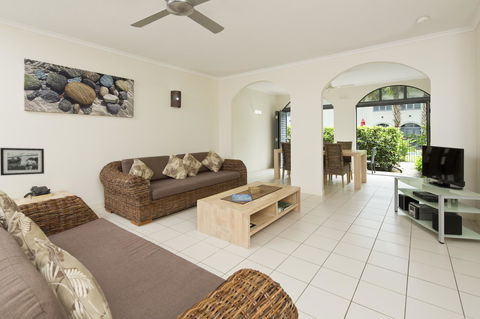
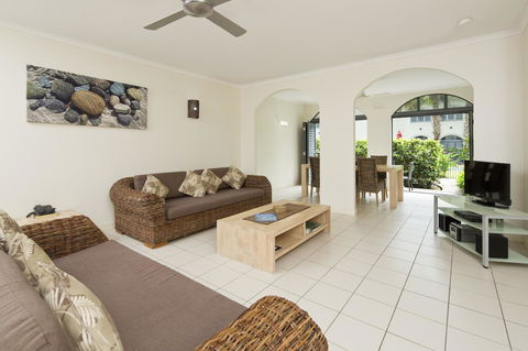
- picture frame [0,147,45,177]
